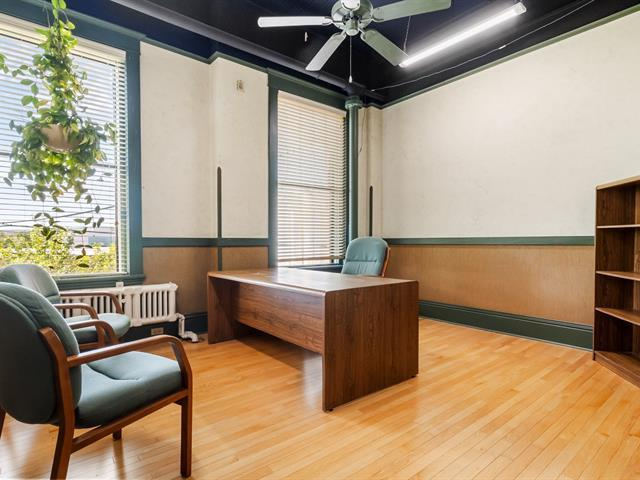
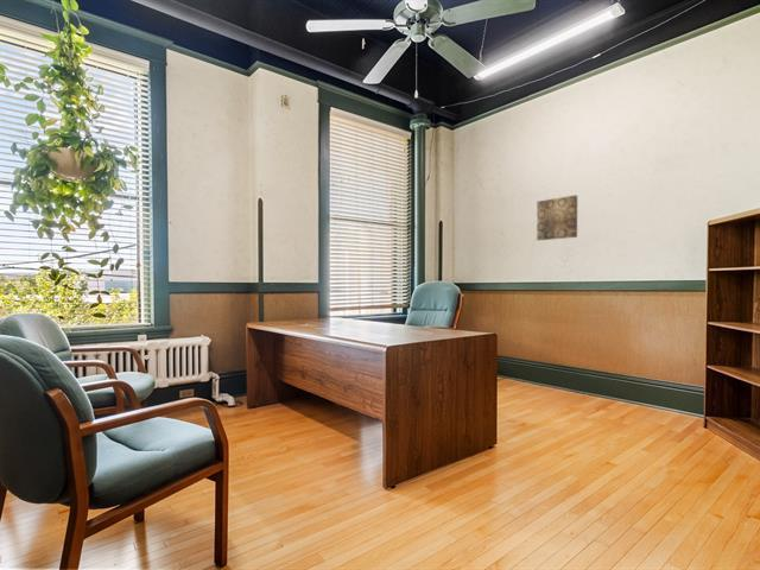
+ wall art [536,194,578,241]
